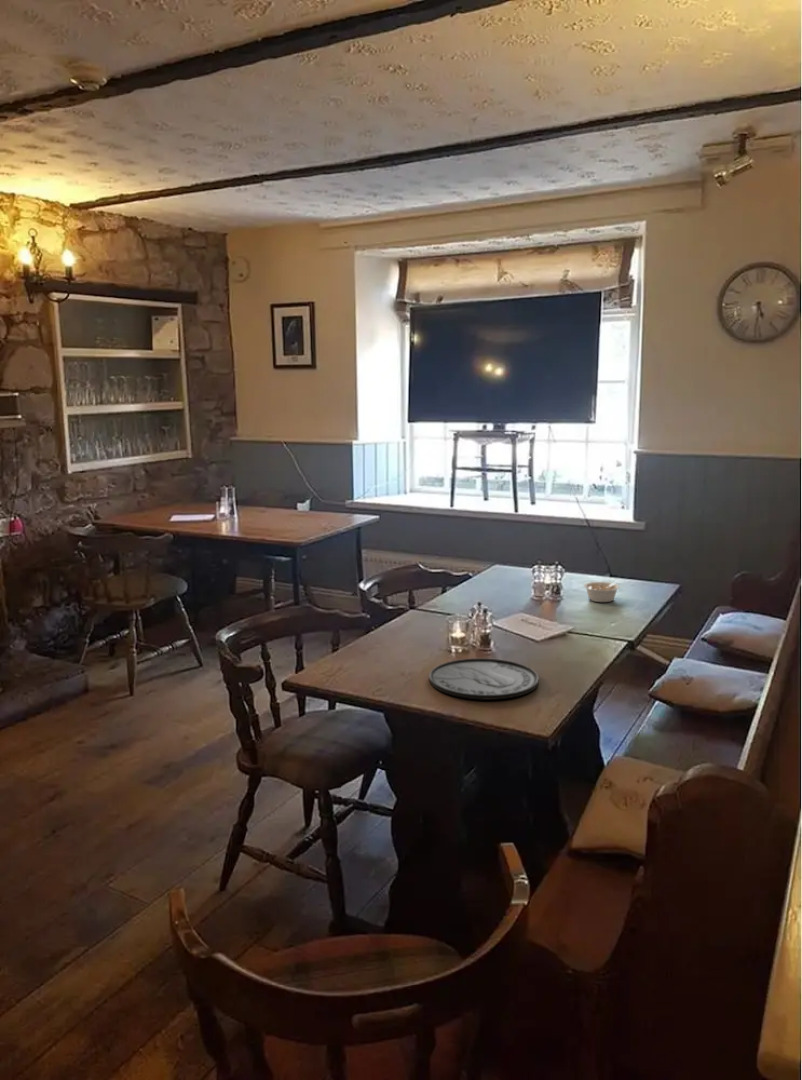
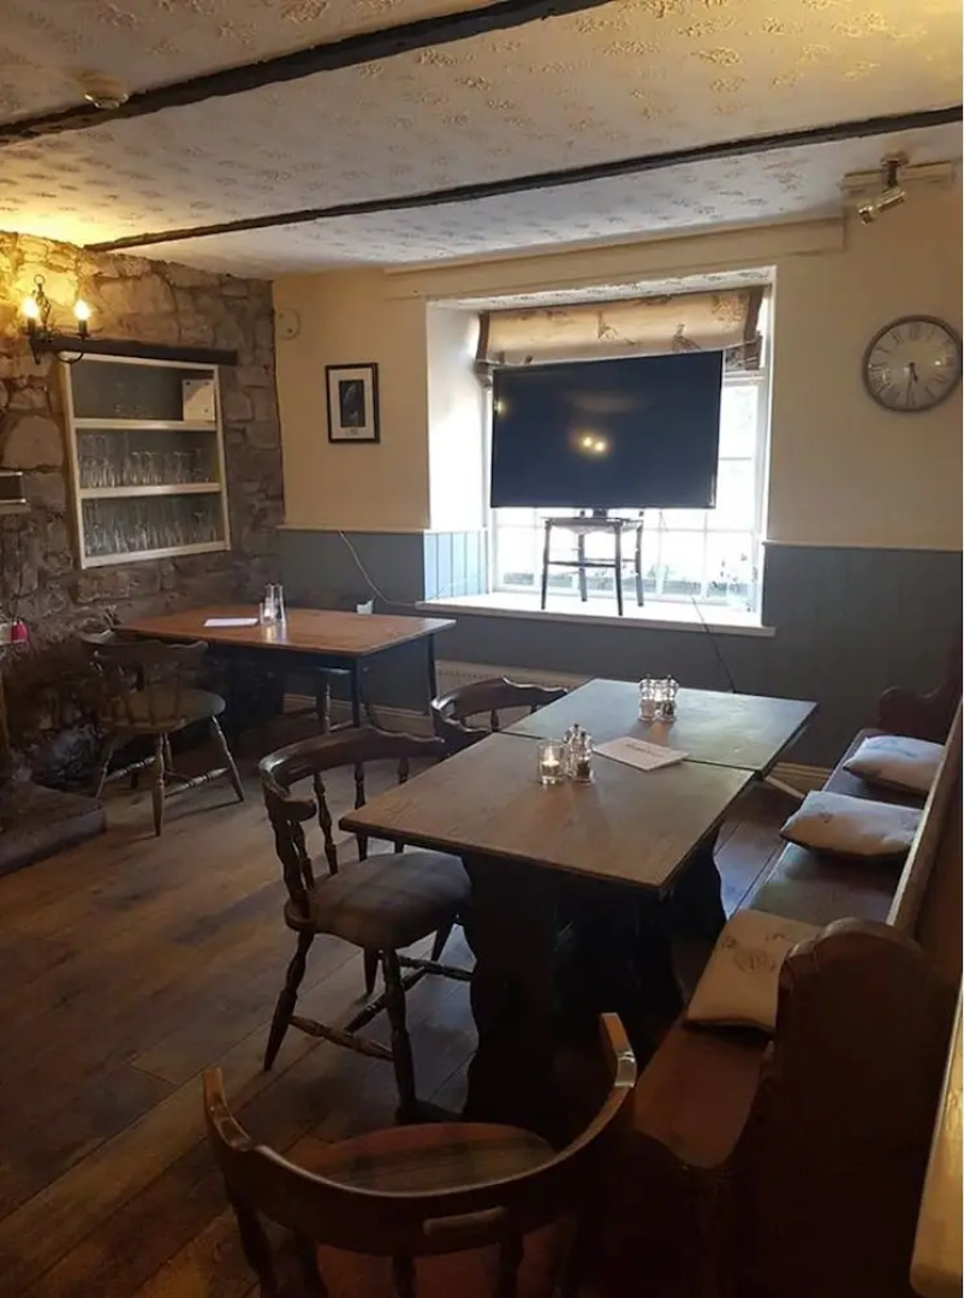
- legume [583,578,621,603]
- plate [428,657,539,701]
